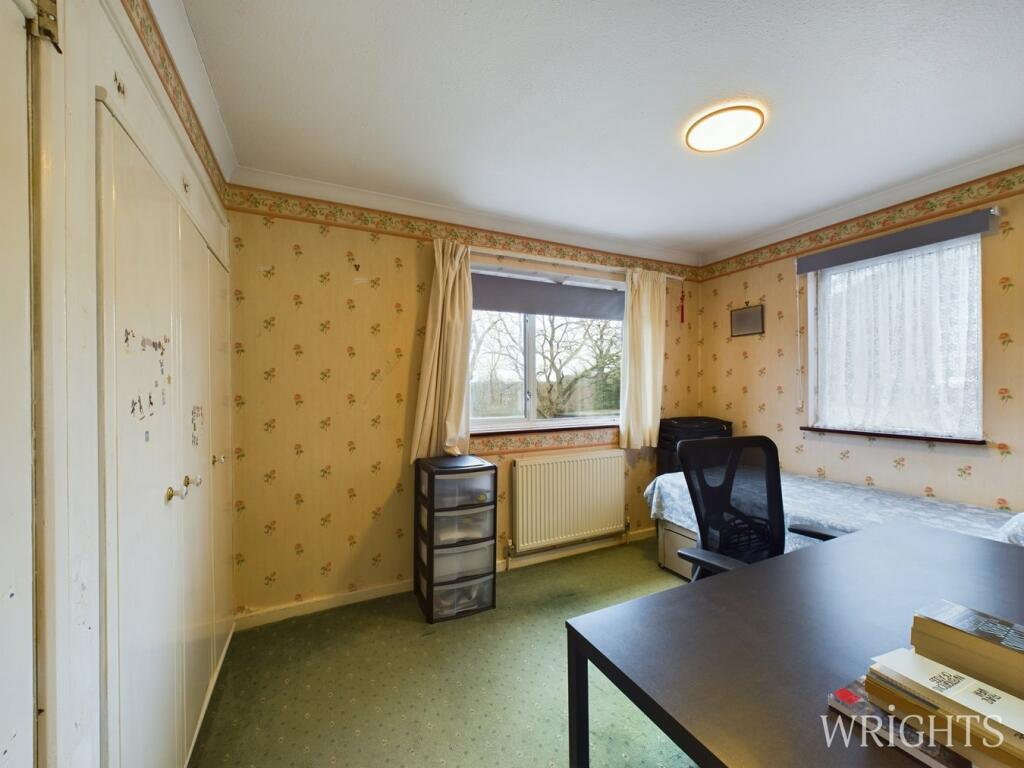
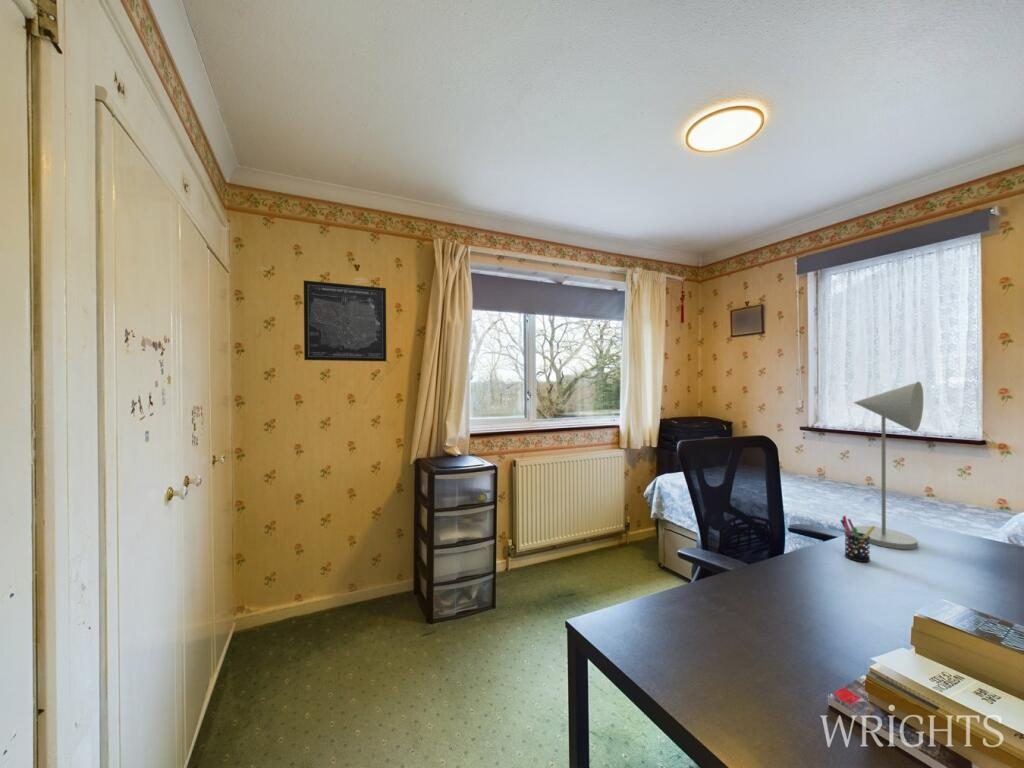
+ desk lamp [851,380,924,550]
+ pen holder [839,515,876,563]
+ wall art [303,279,388,362]
